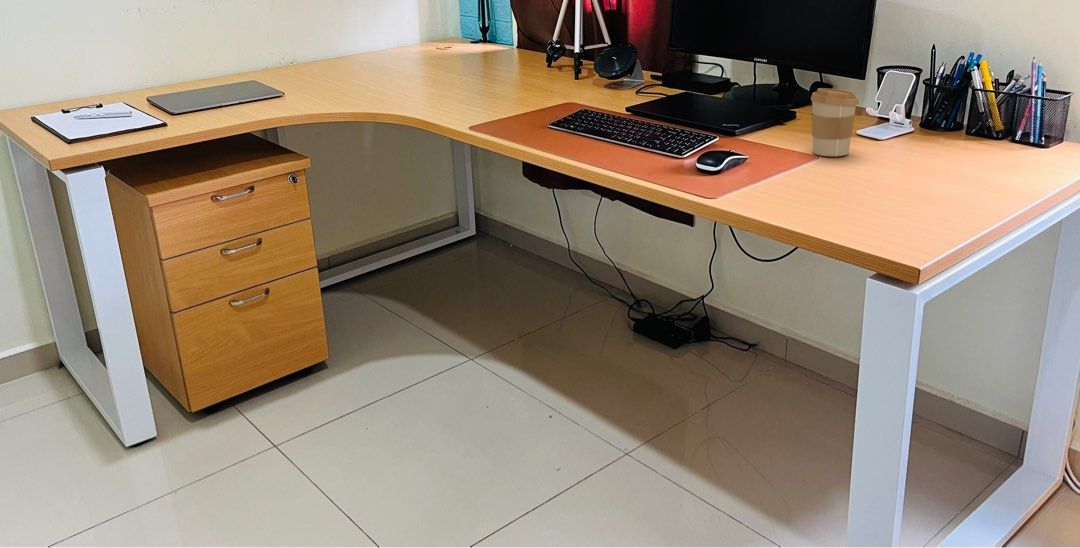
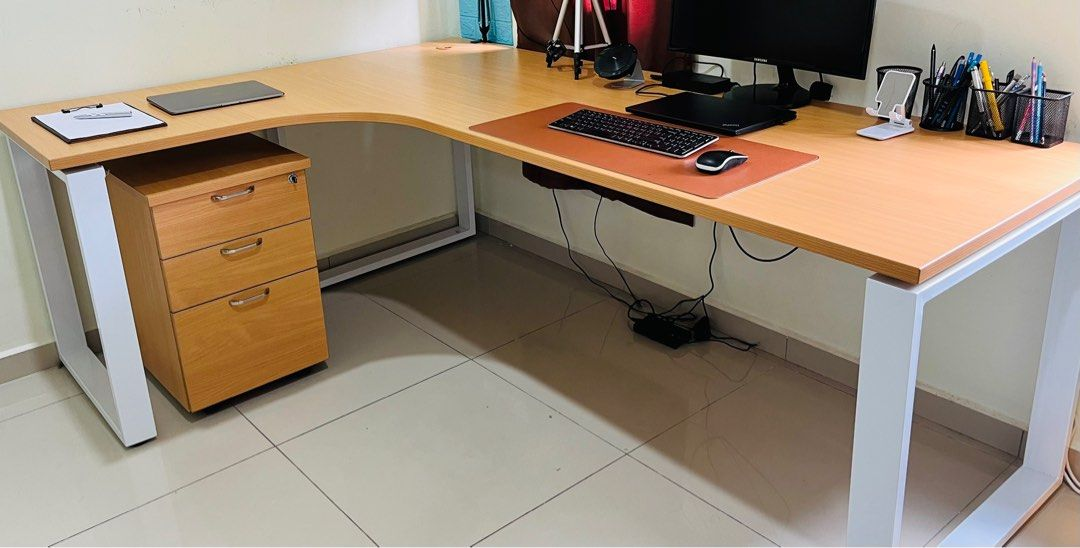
- coffee cup [810,87,860,157]
